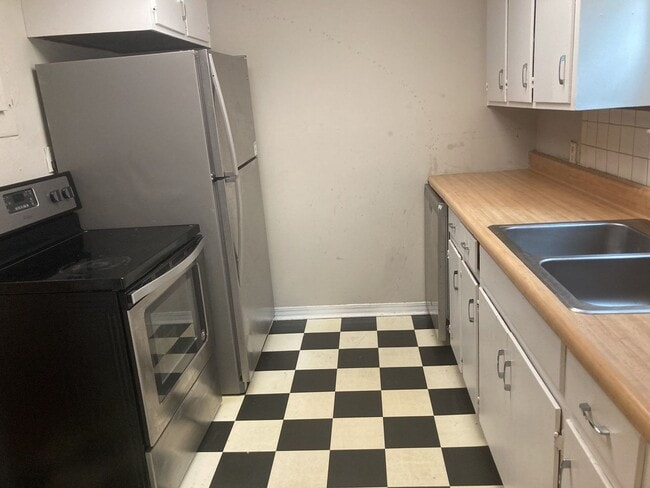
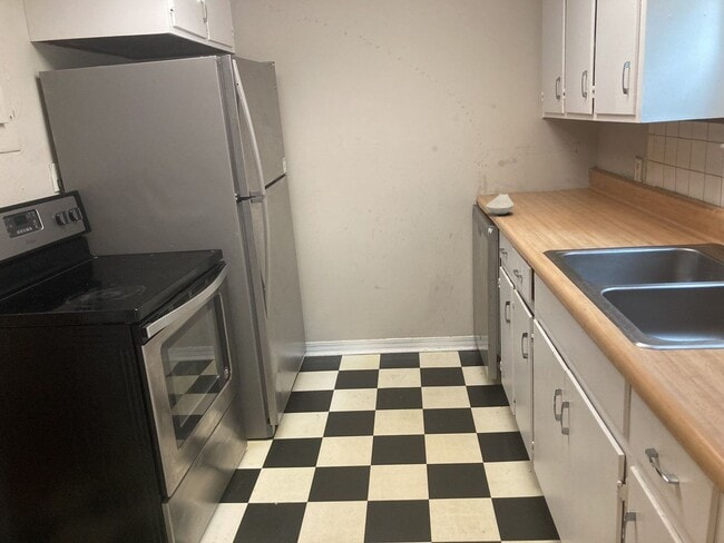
+ spoon rest [486,192,515,216]
